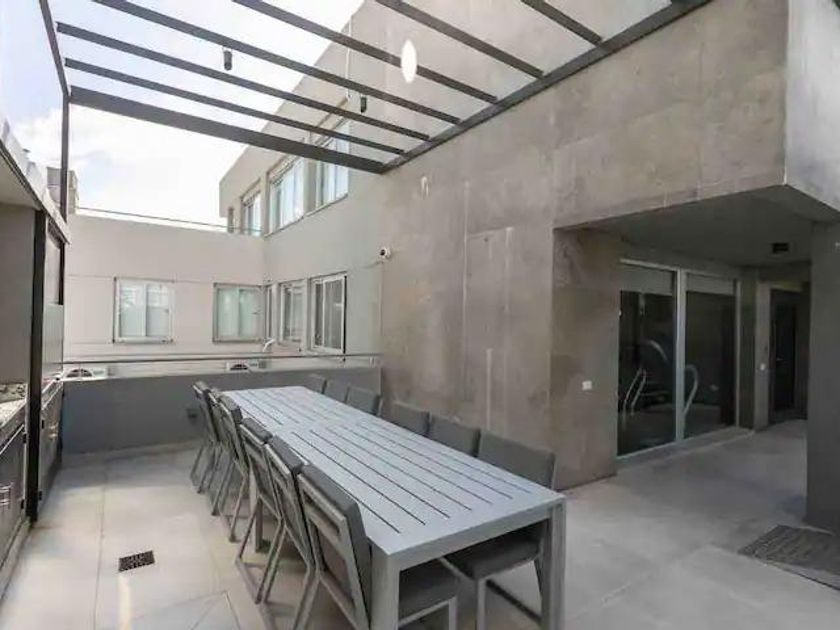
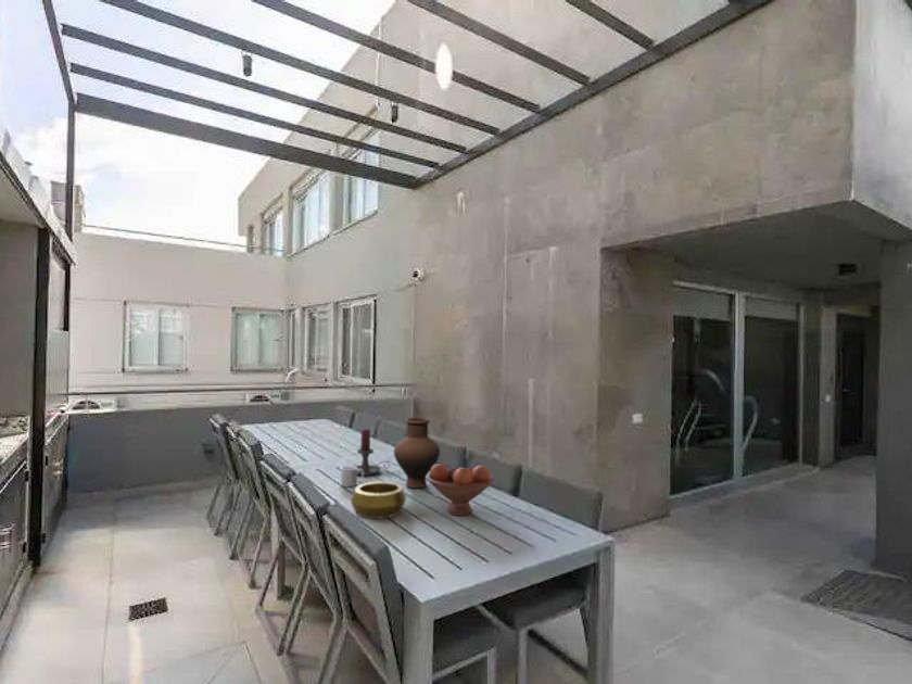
+ vase [393,417,441,489]
+ fruit bowl [427,463,495,517]
+ candle holder [353,429,391,477]
+ decorative bowl [350,481,407,520]
+ mug [340,465,365,487]
